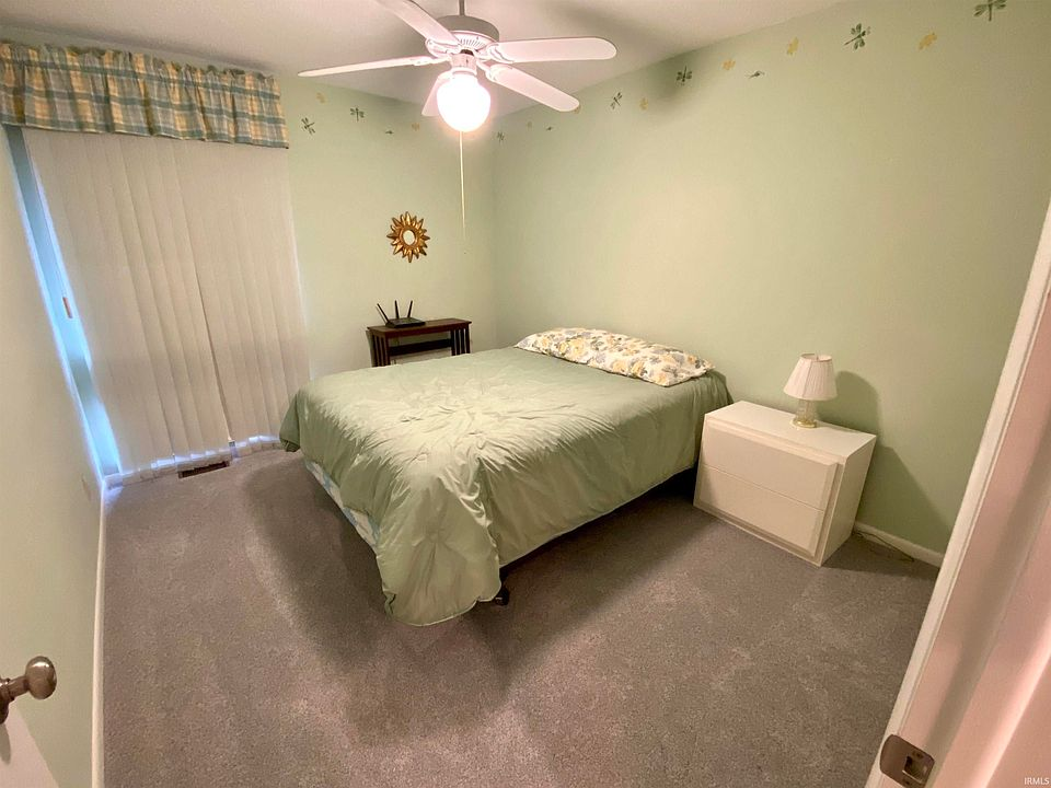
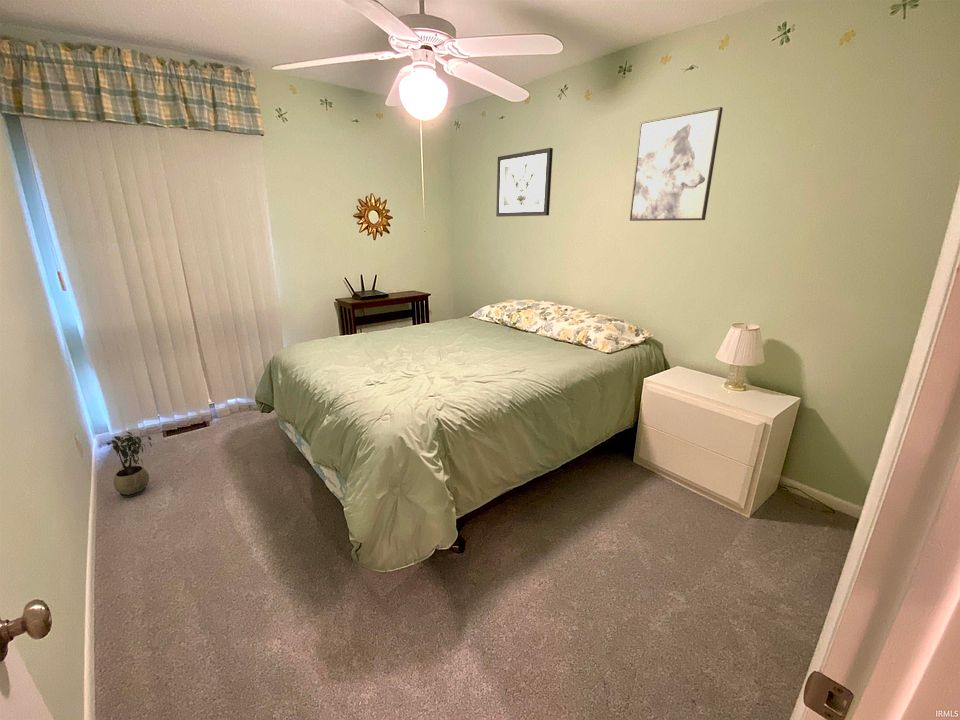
+ potted plant [106,431,153,498]
+ wall art [495,147,554,218]
+ wall art [629,106,724,222]
